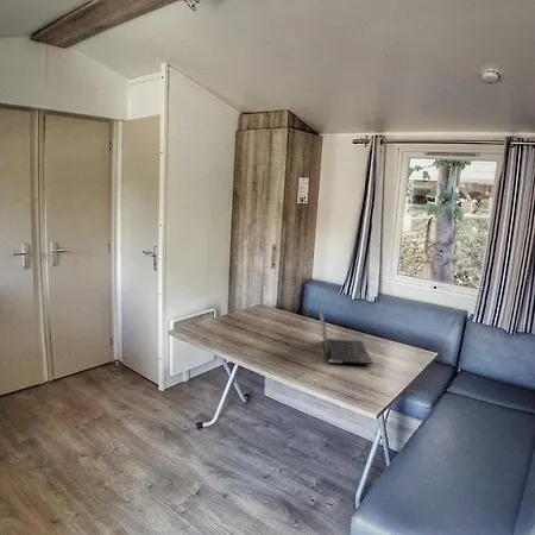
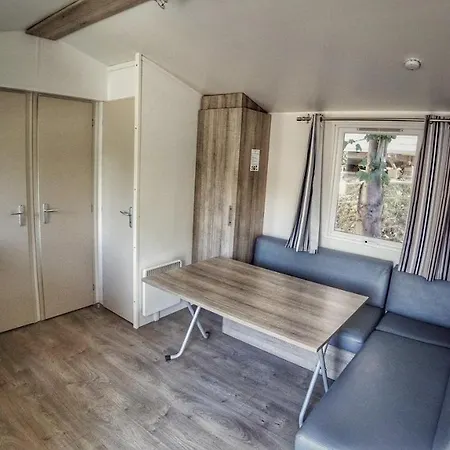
- laptop computer [317,301,373,365]
